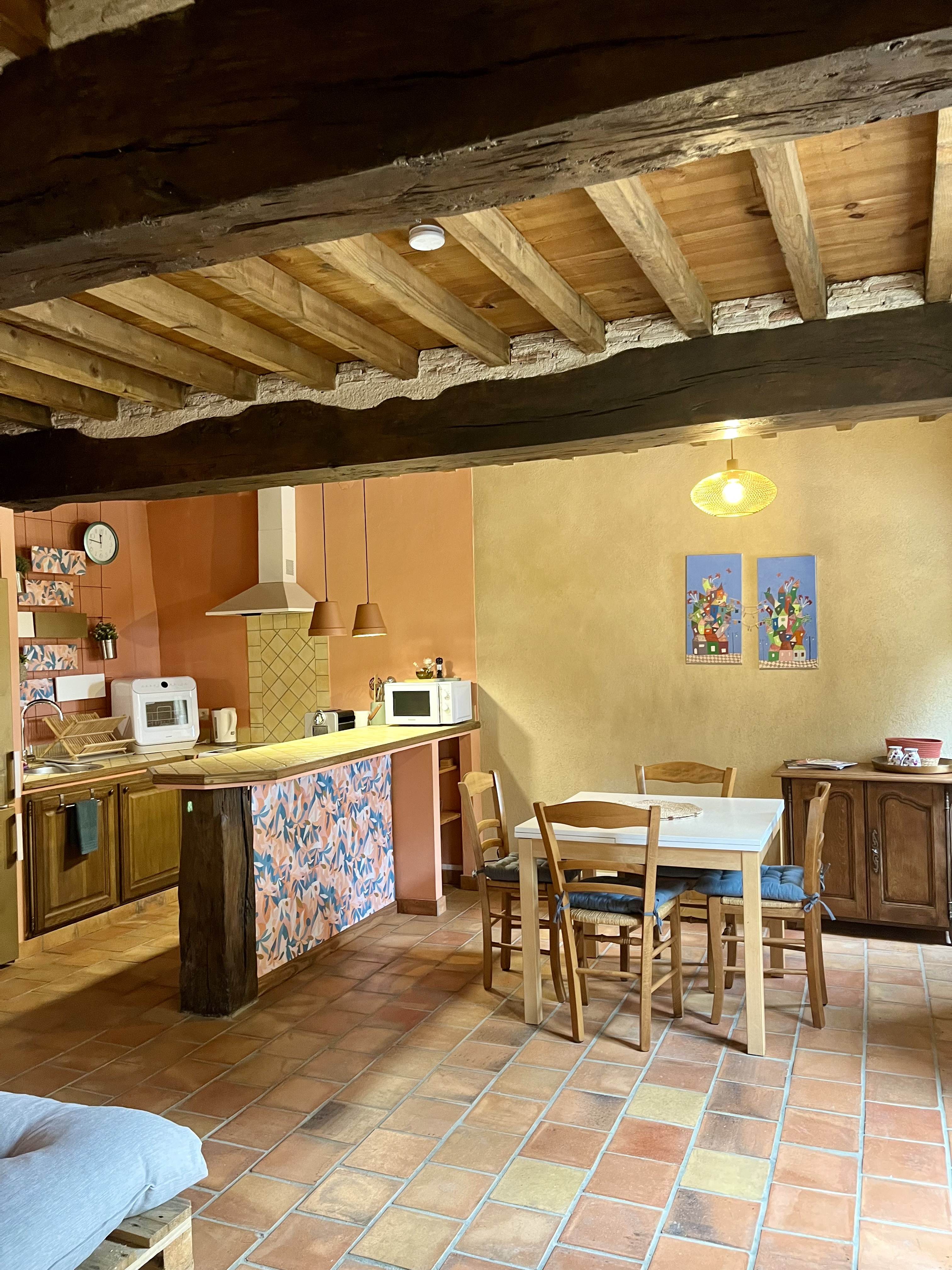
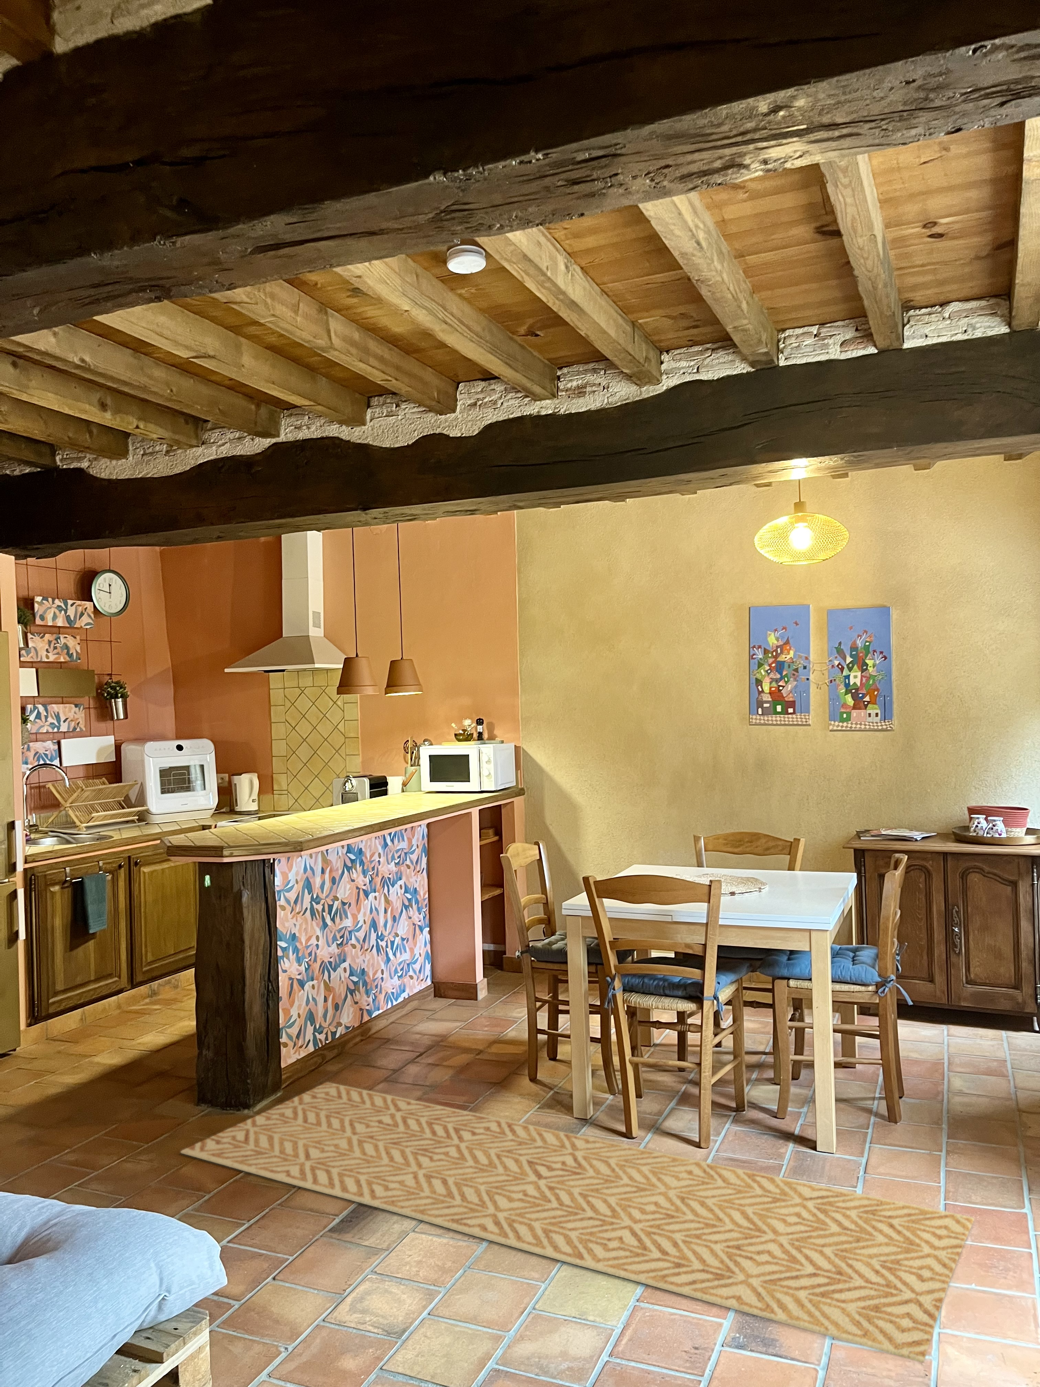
+ rug [180,1082,974,1363]
